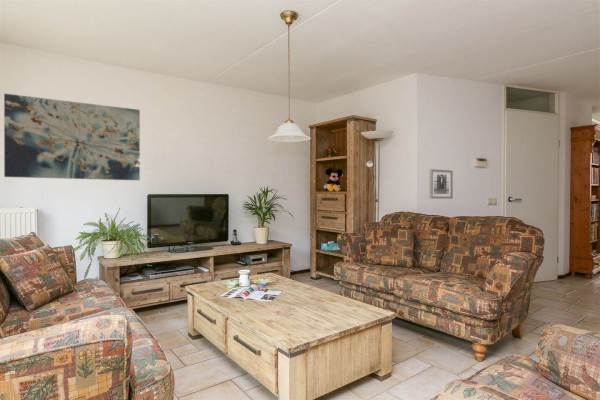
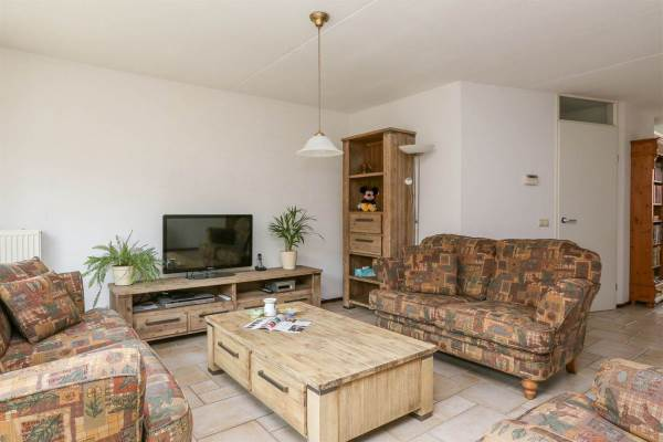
- wall art [429,168,454,200]
- wall art [3,93,141,181]
